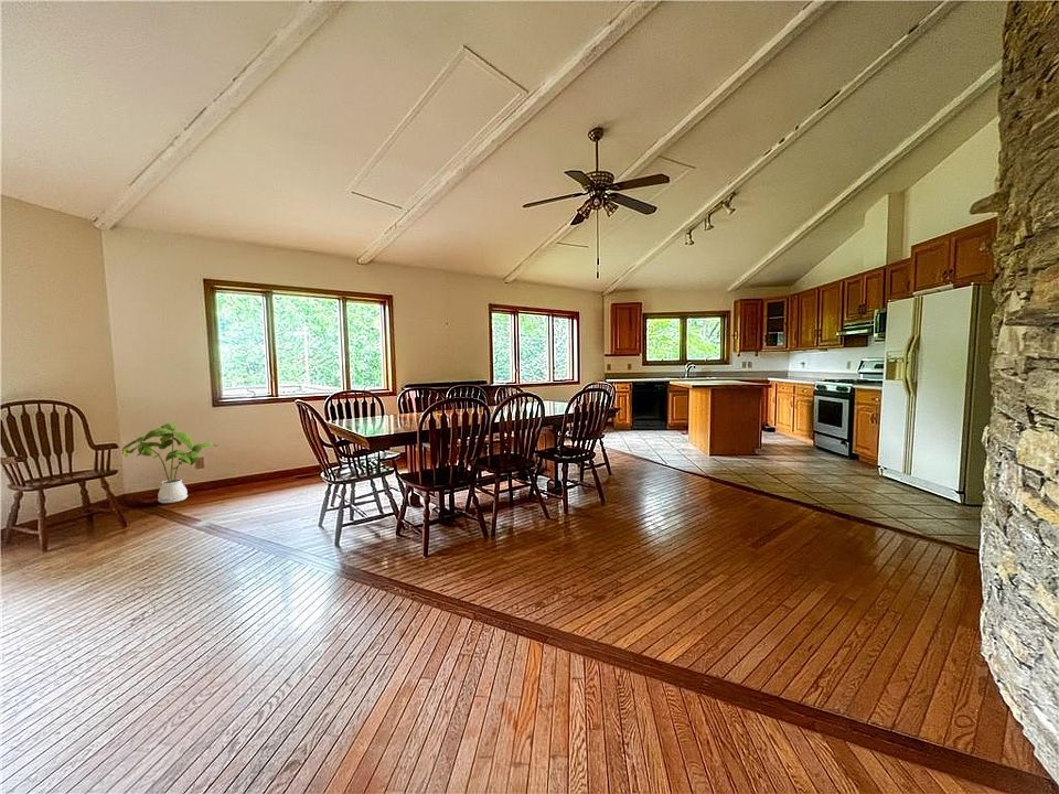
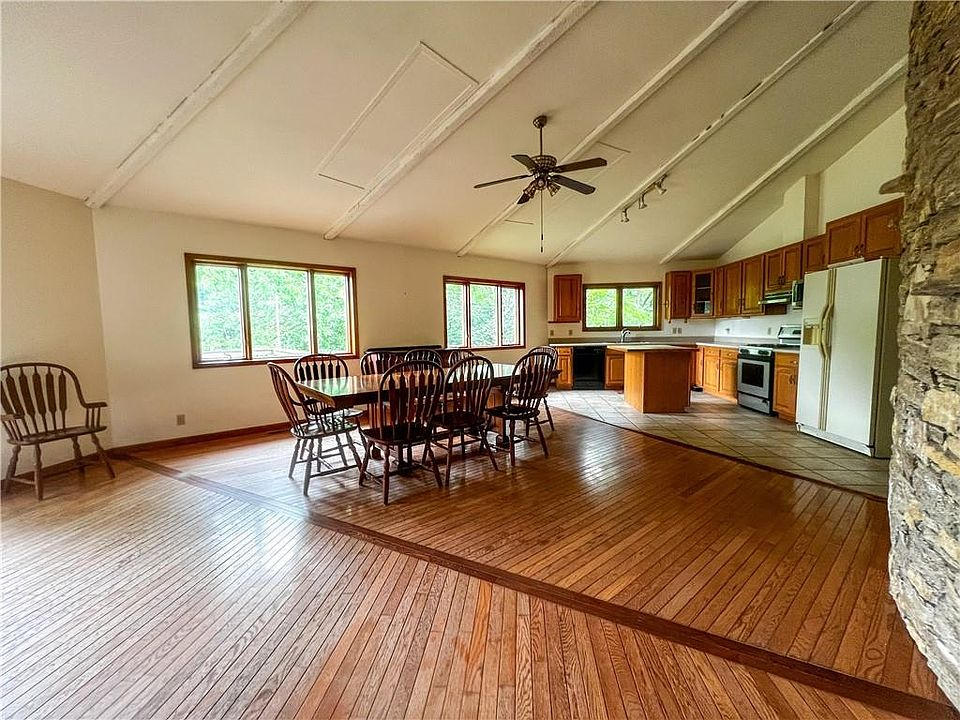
- house plant [121,422,218,504]
